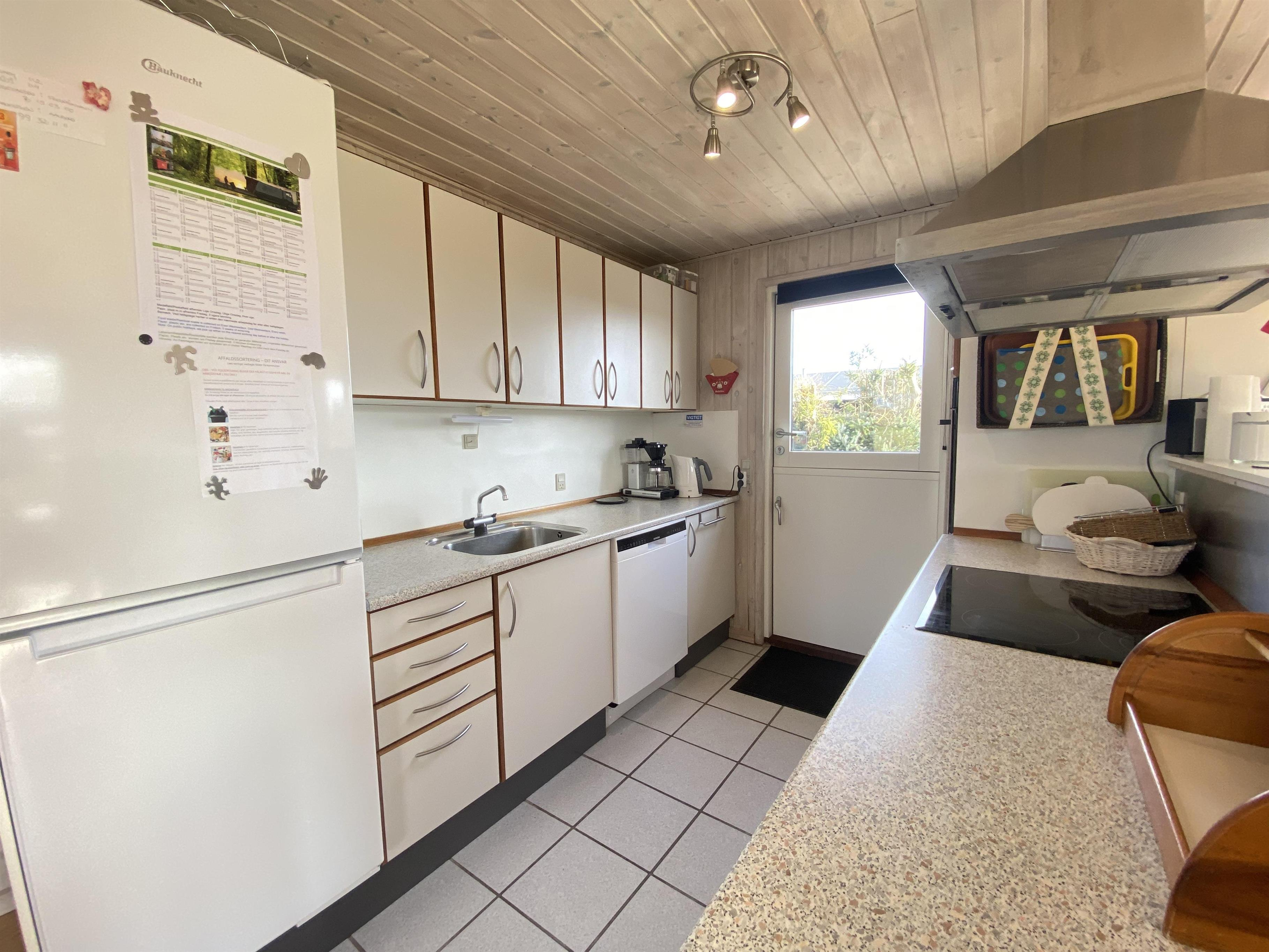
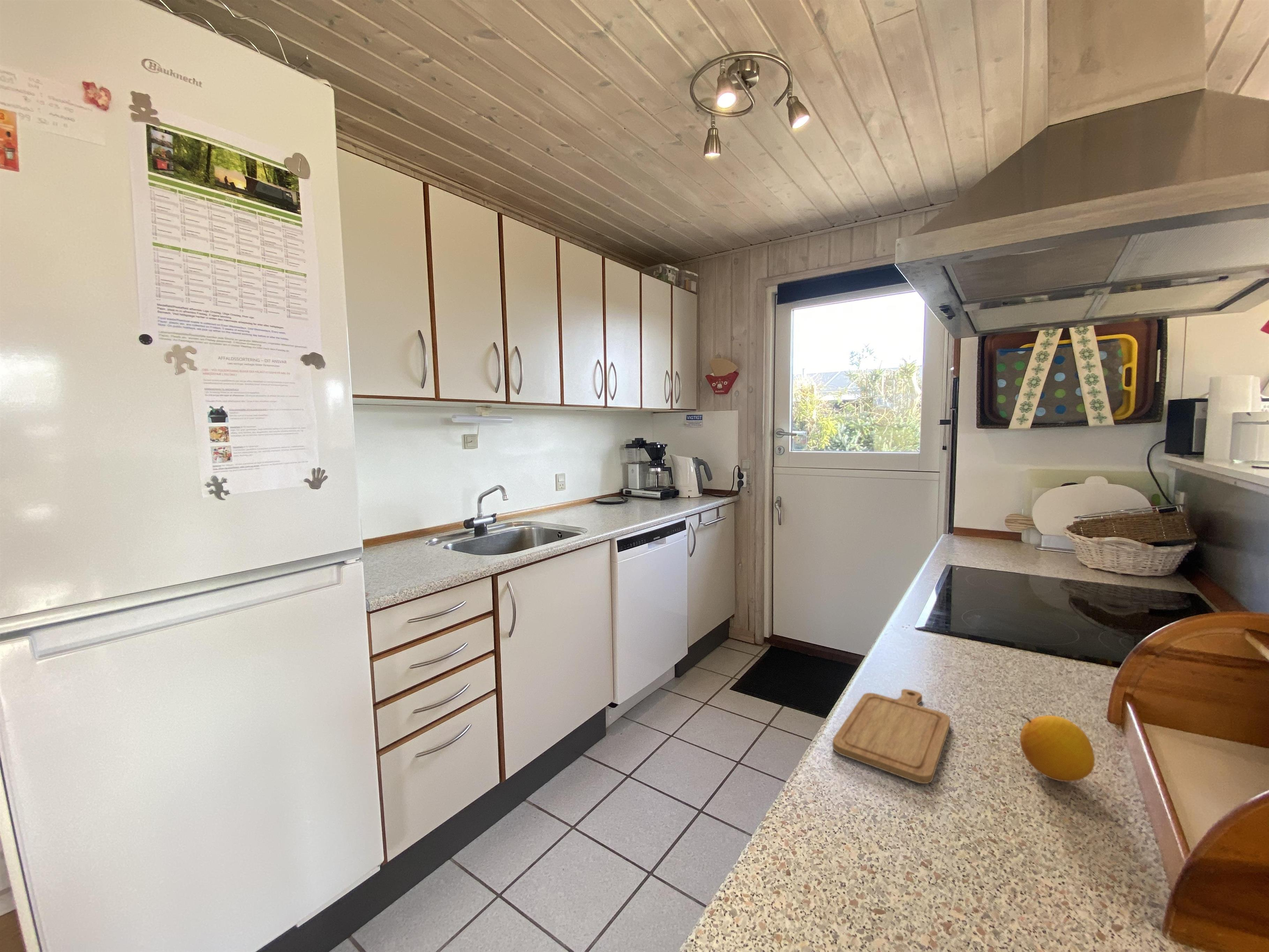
+ fruit [1020,715,1095,782]
+ chopping board [832,689,951,784]
